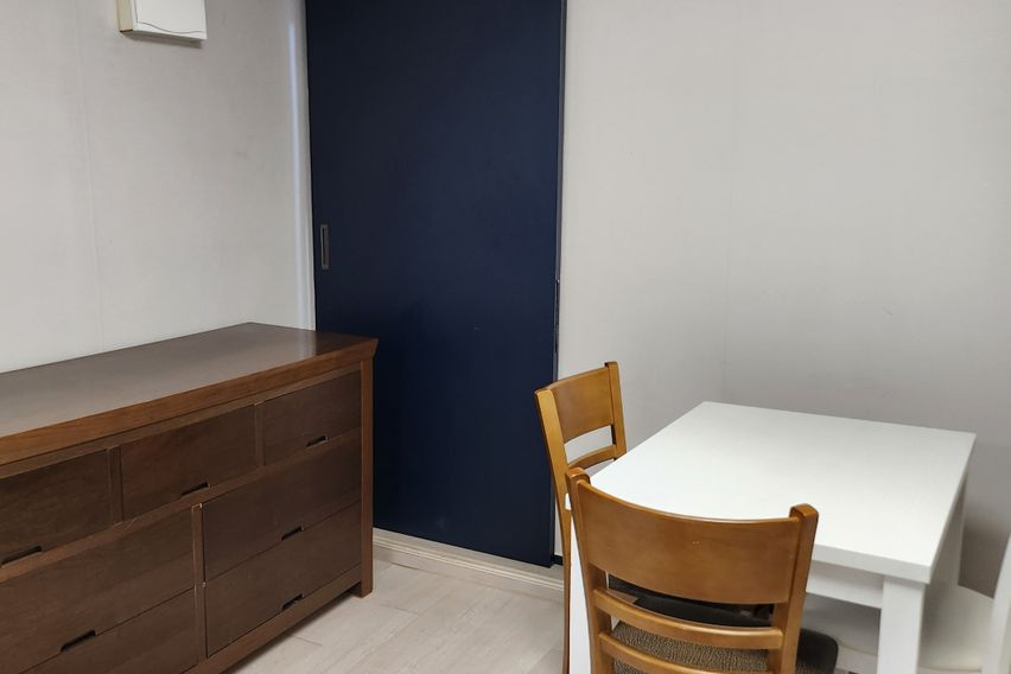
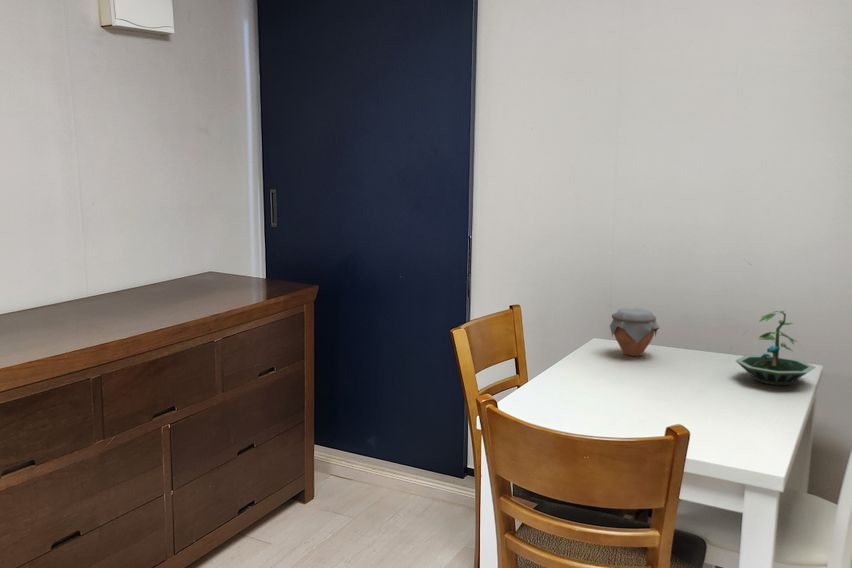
+ jar [609,307,661,357]
+ terrarium [734,310,817,386]
